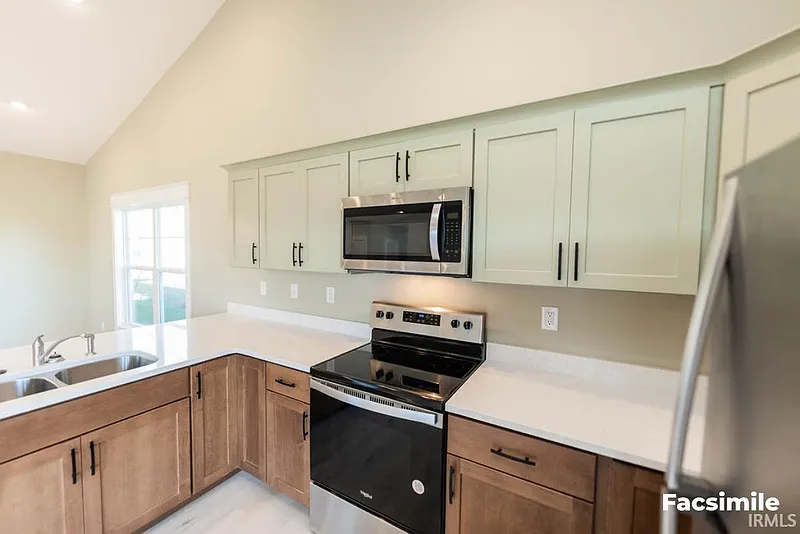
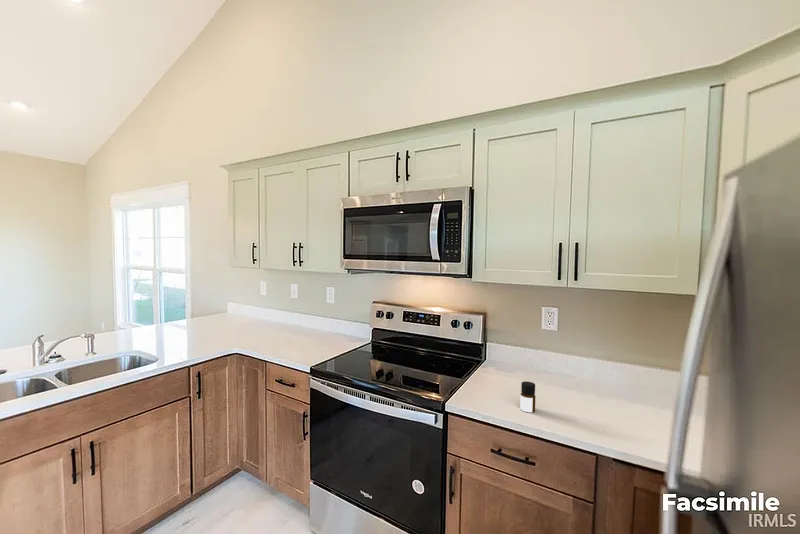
+ bottle [519,380,537,413]
